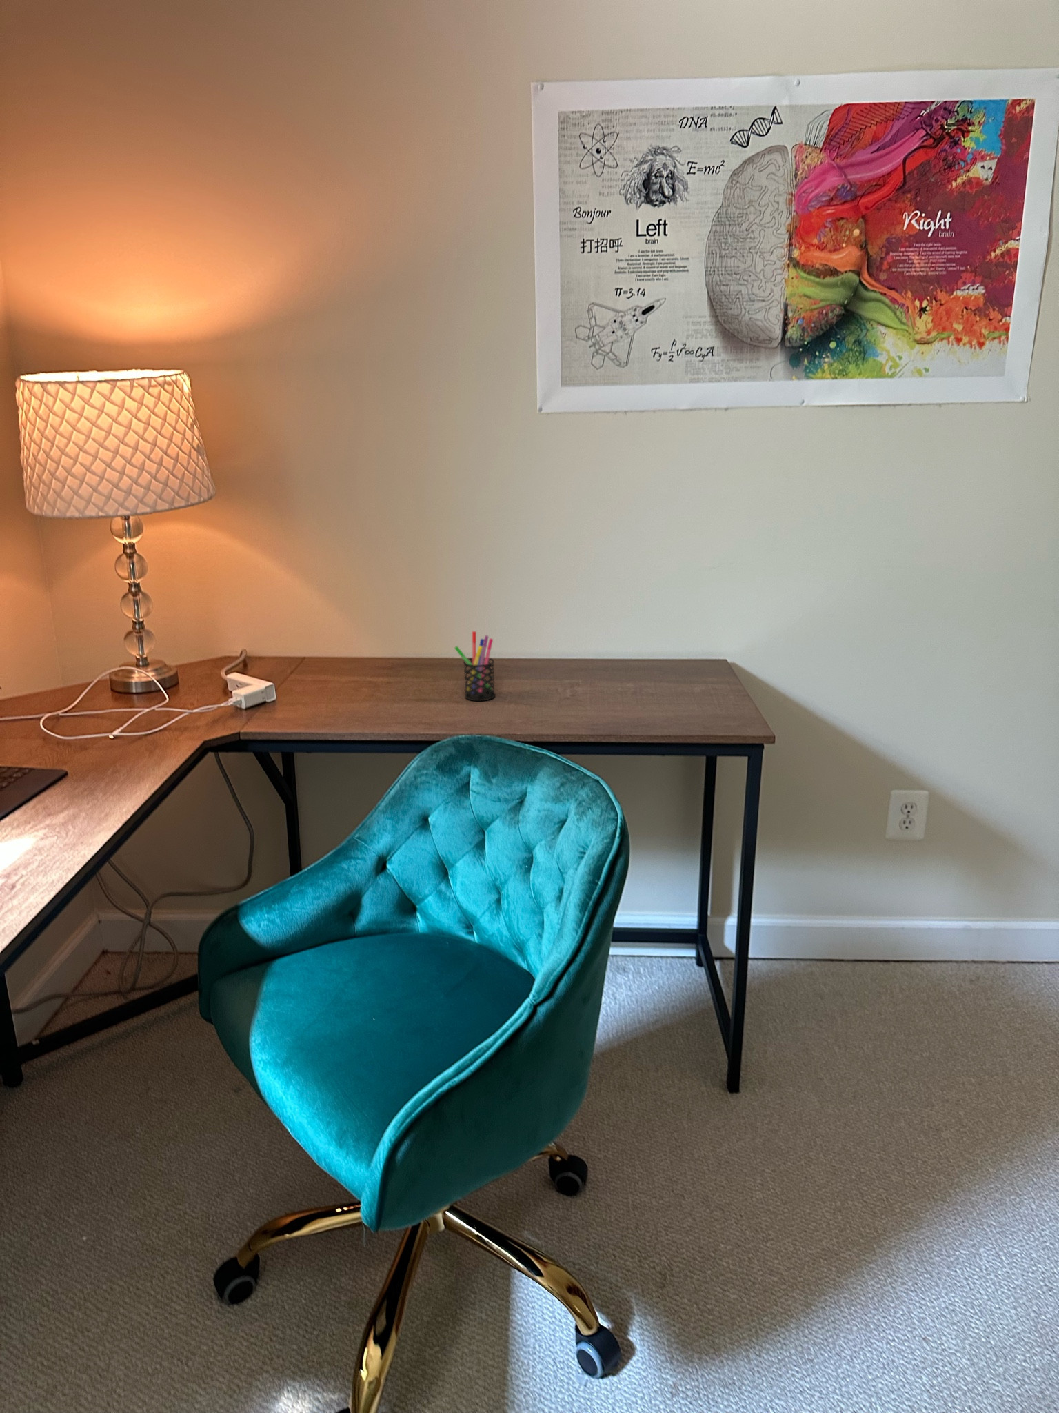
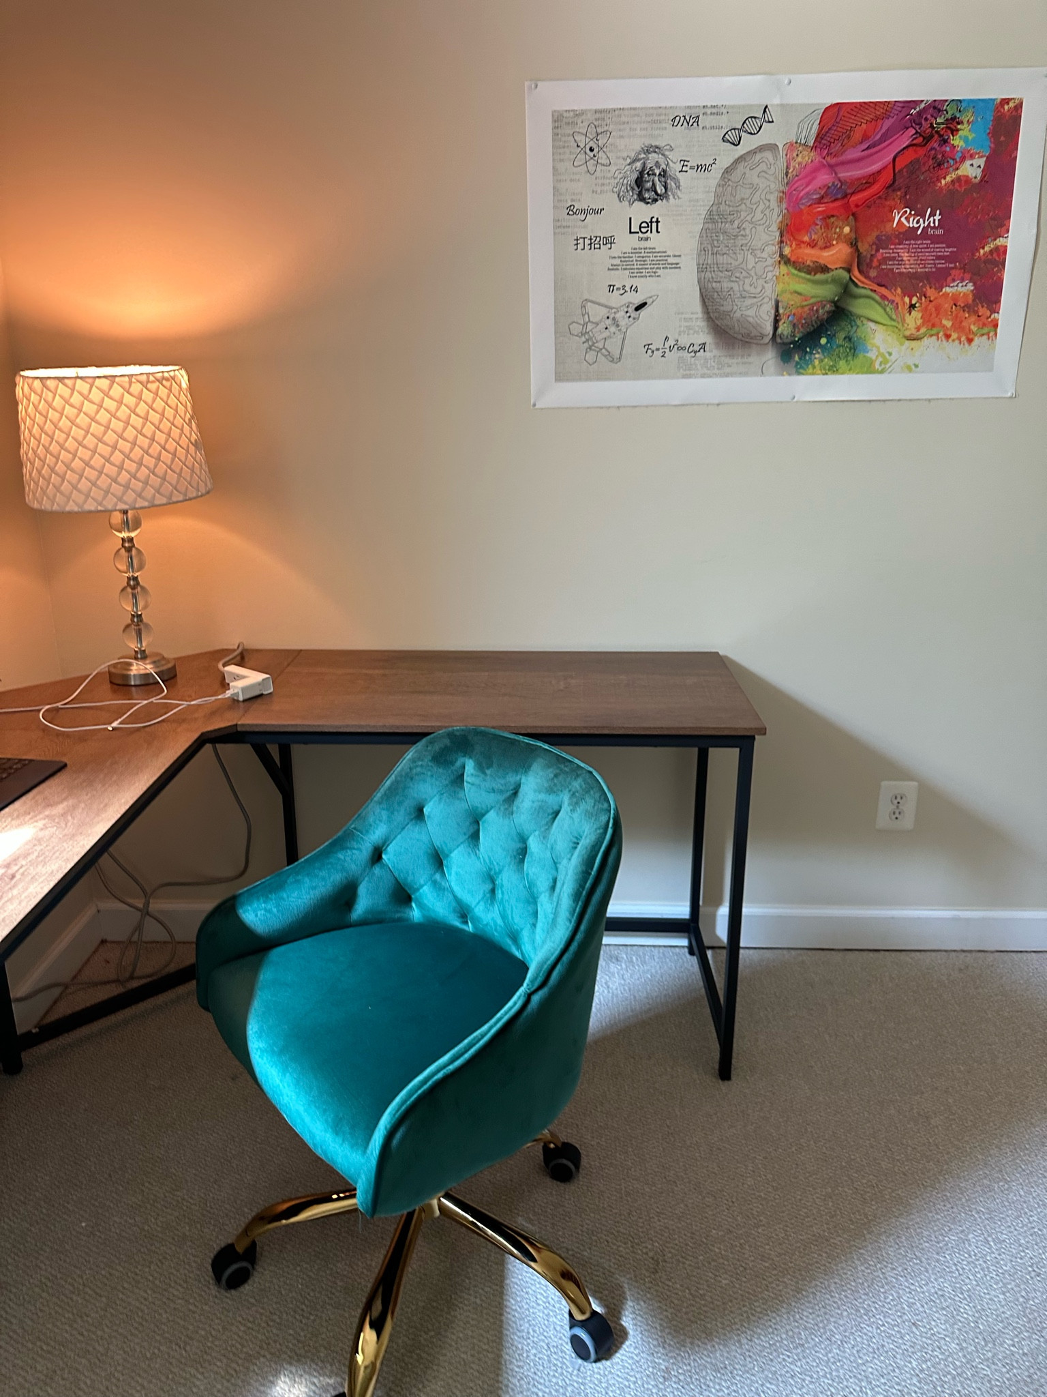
- pen holder [454,631,496,702]
